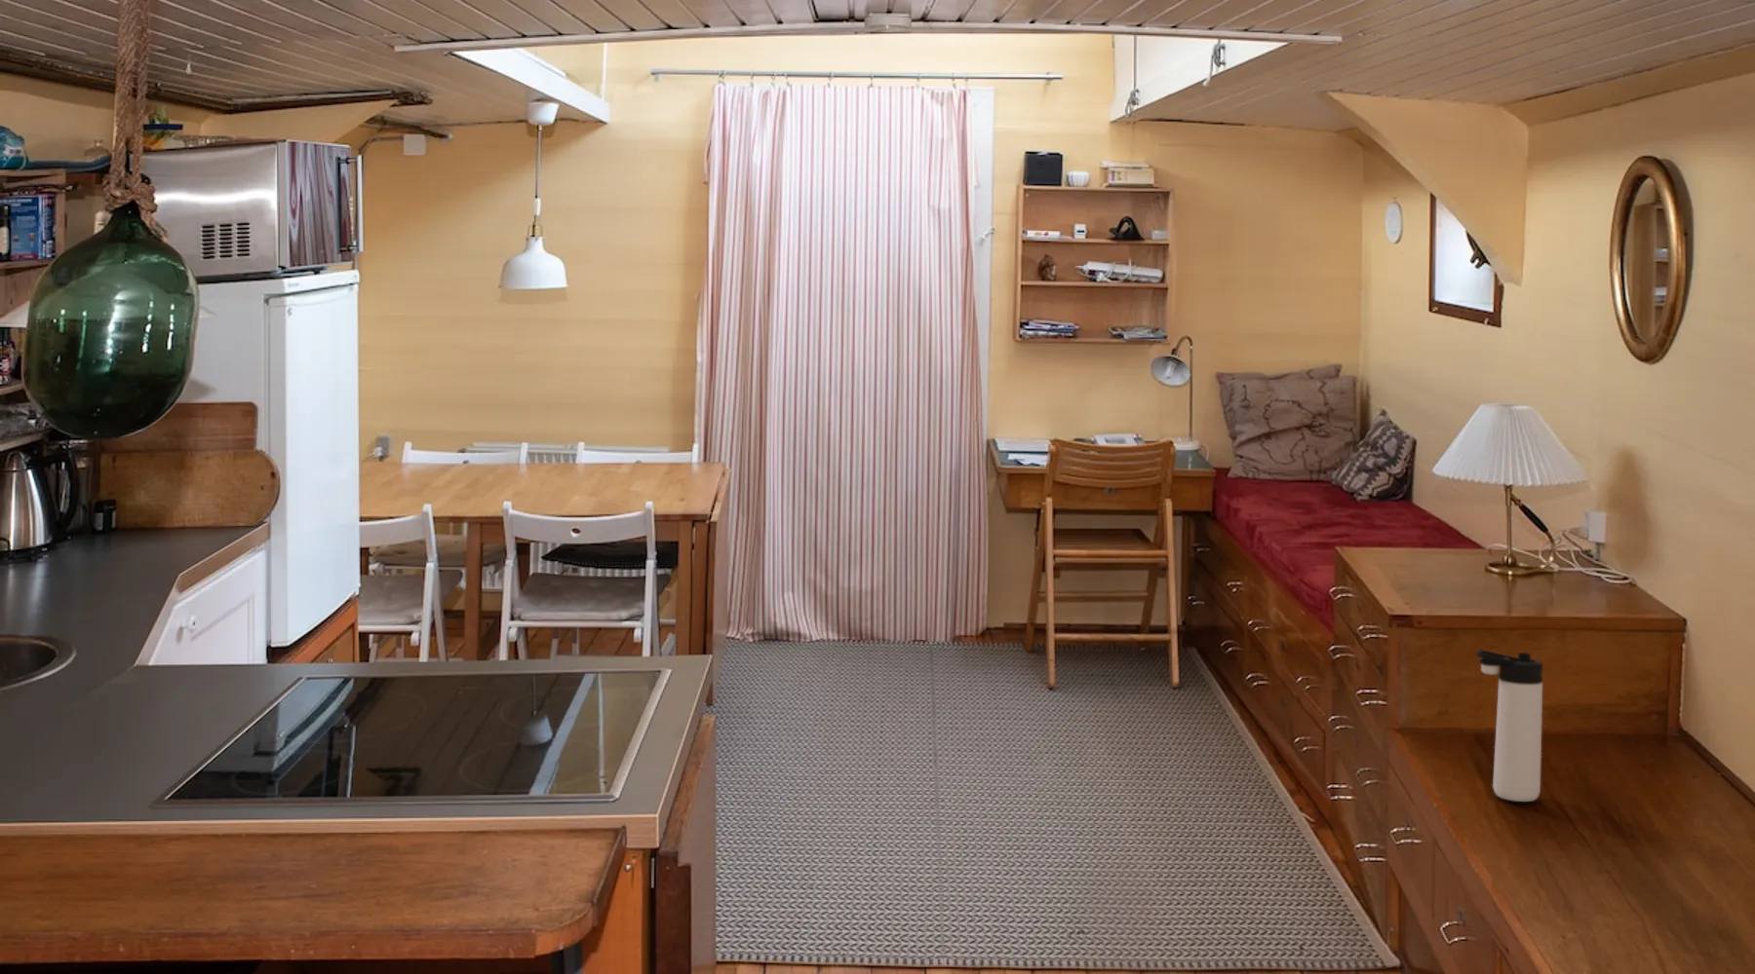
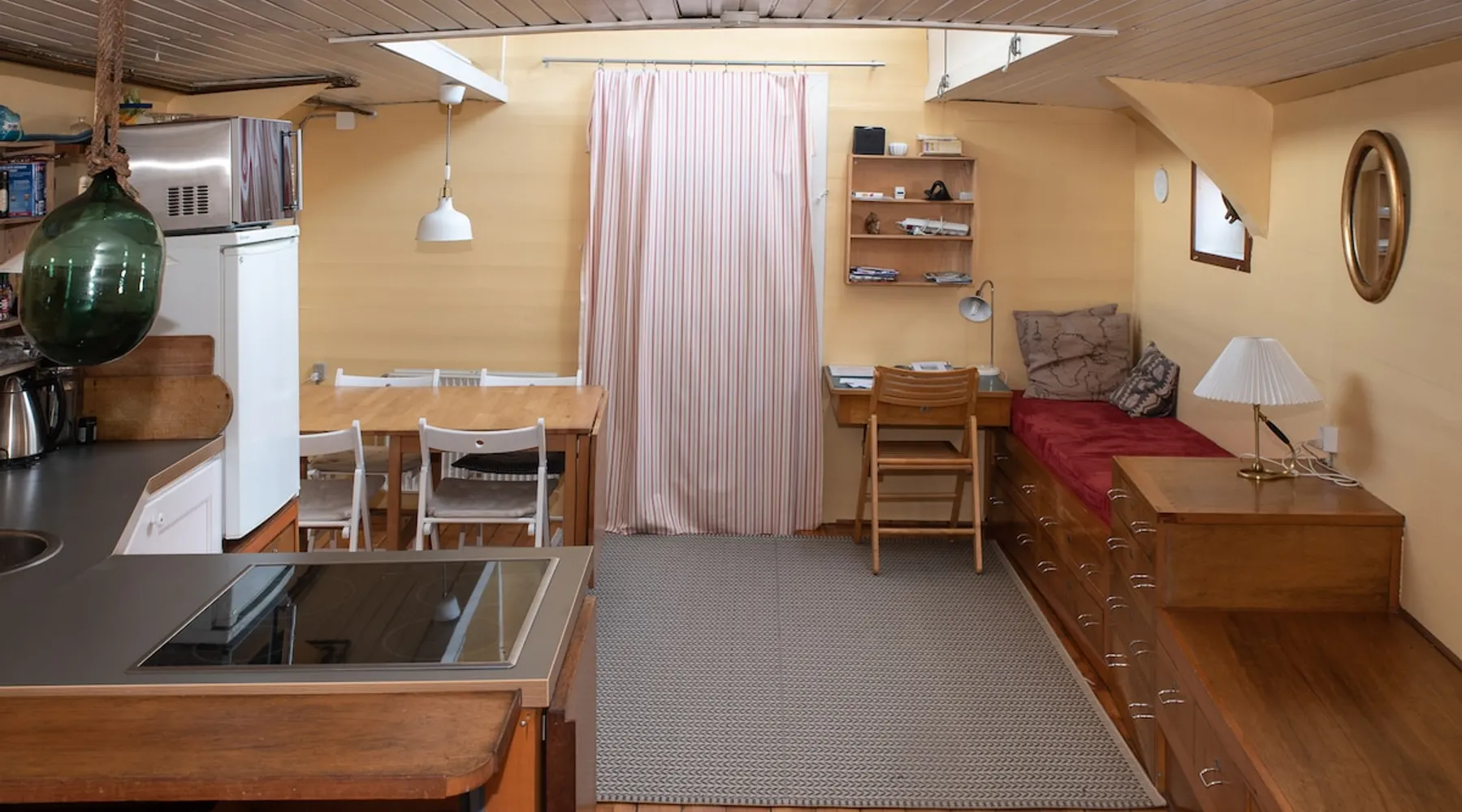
- thermos bottle [1475,649,1544,802]
